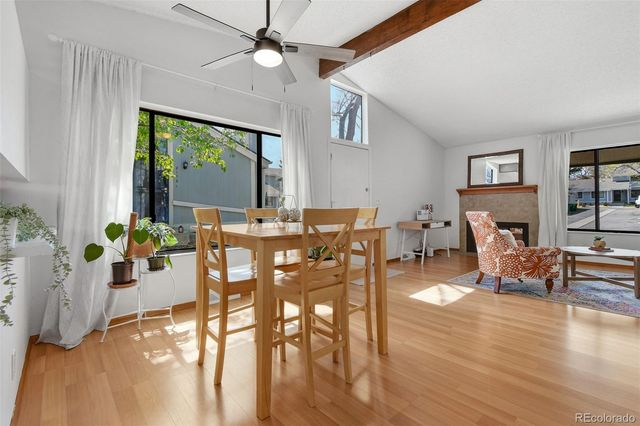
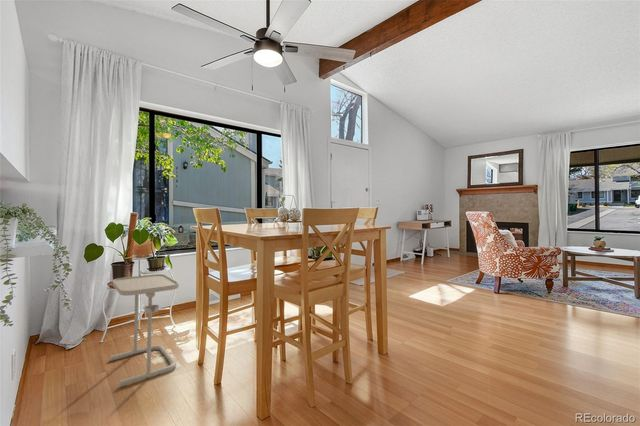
+ side table [109,273,180,388]
